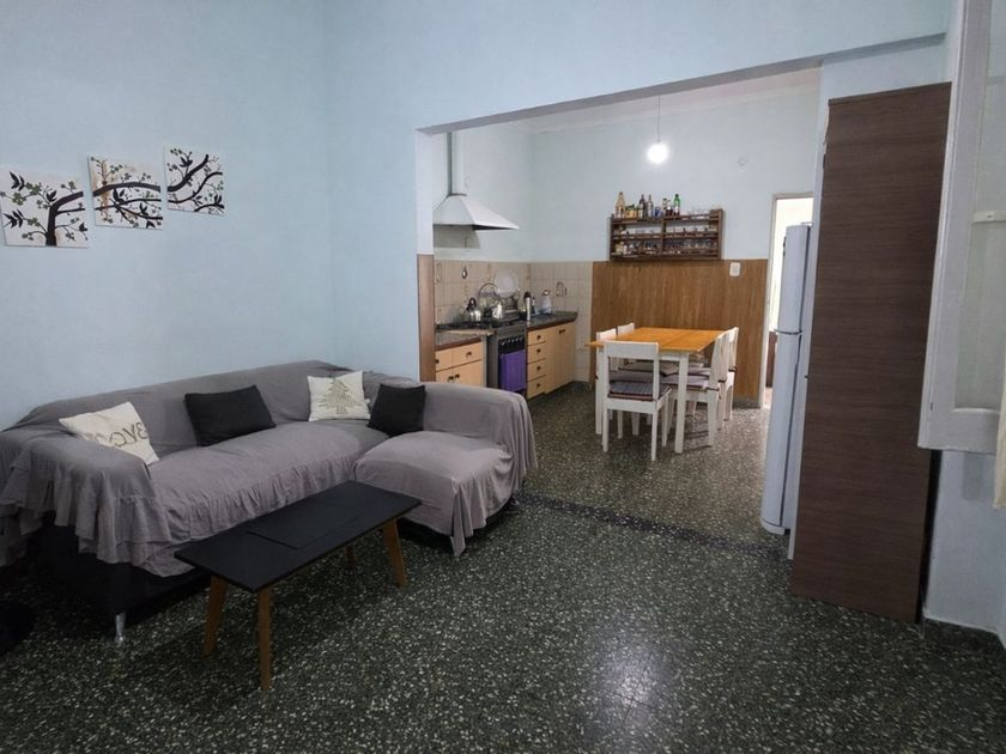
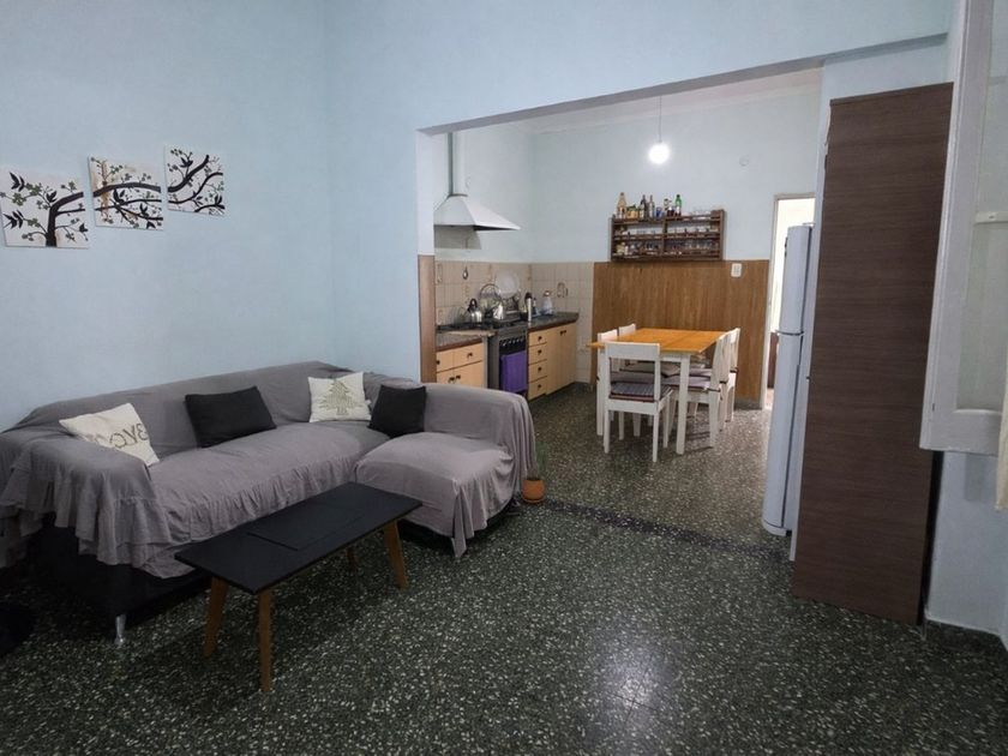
+ potted plant [521,440,550,504]
